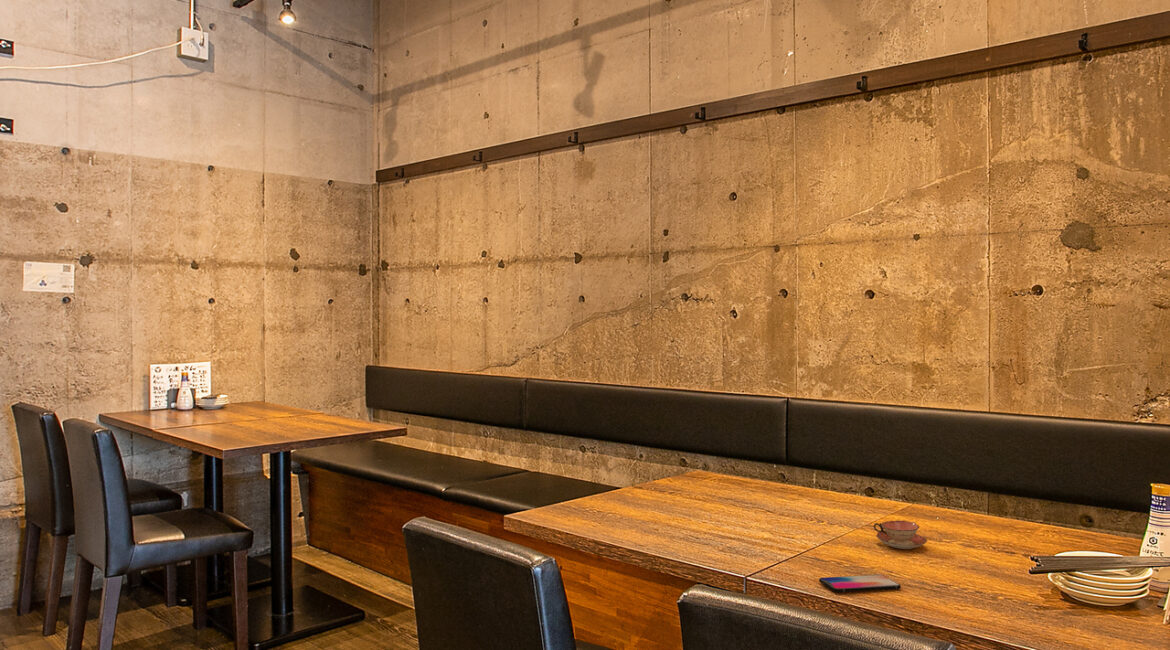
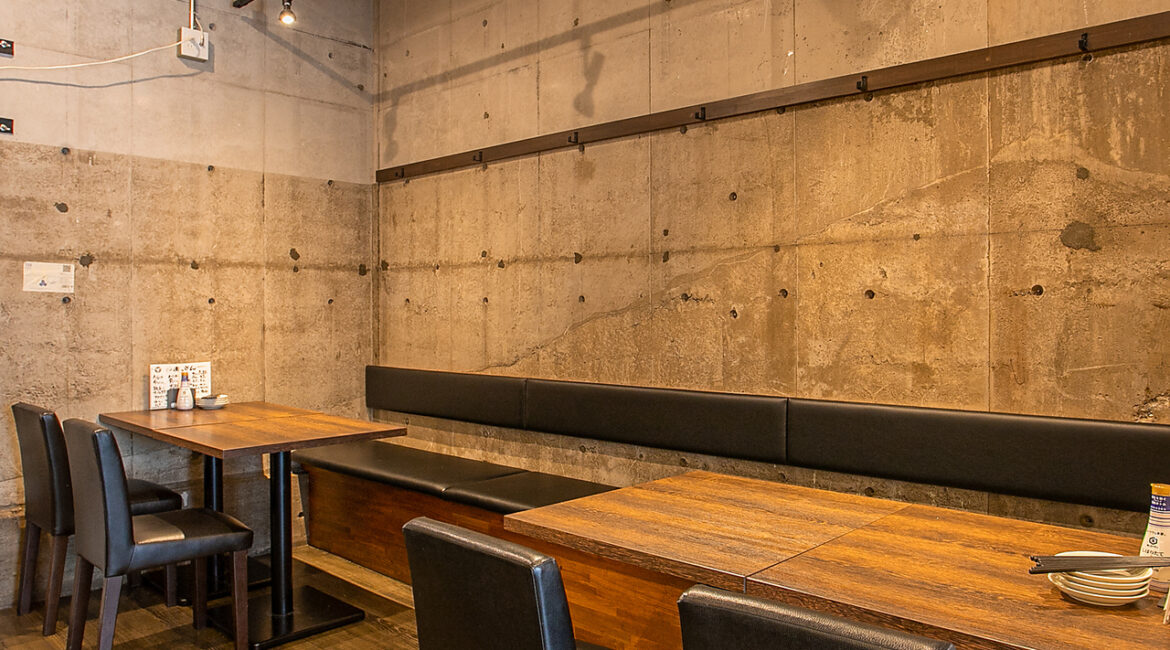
- teacup [873,519,928,550]
- smartphone [818,574,902,593]
